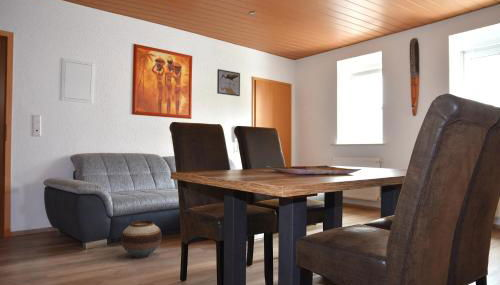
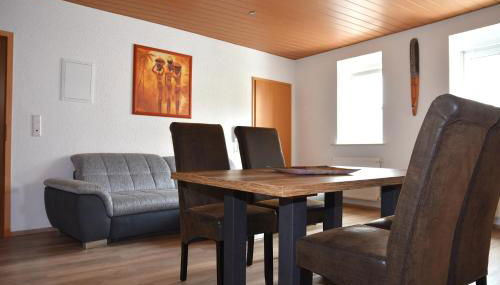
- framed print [216,68,241,97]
- vase [120,219,163,259]
